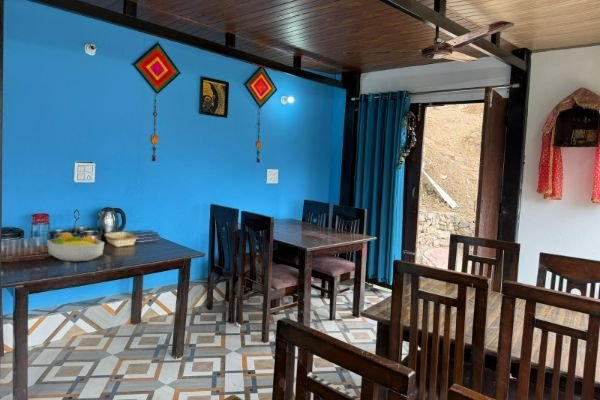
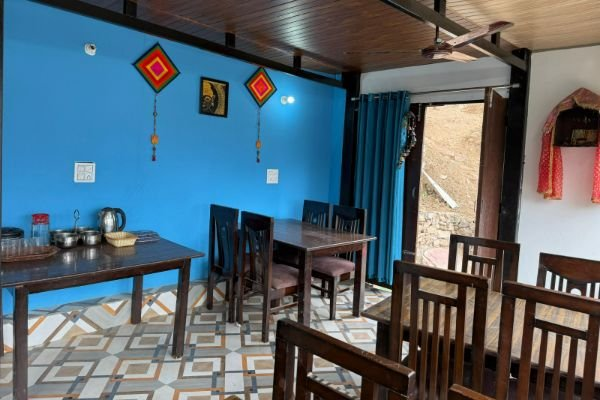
- fruit bowl [46,231,105,262]
